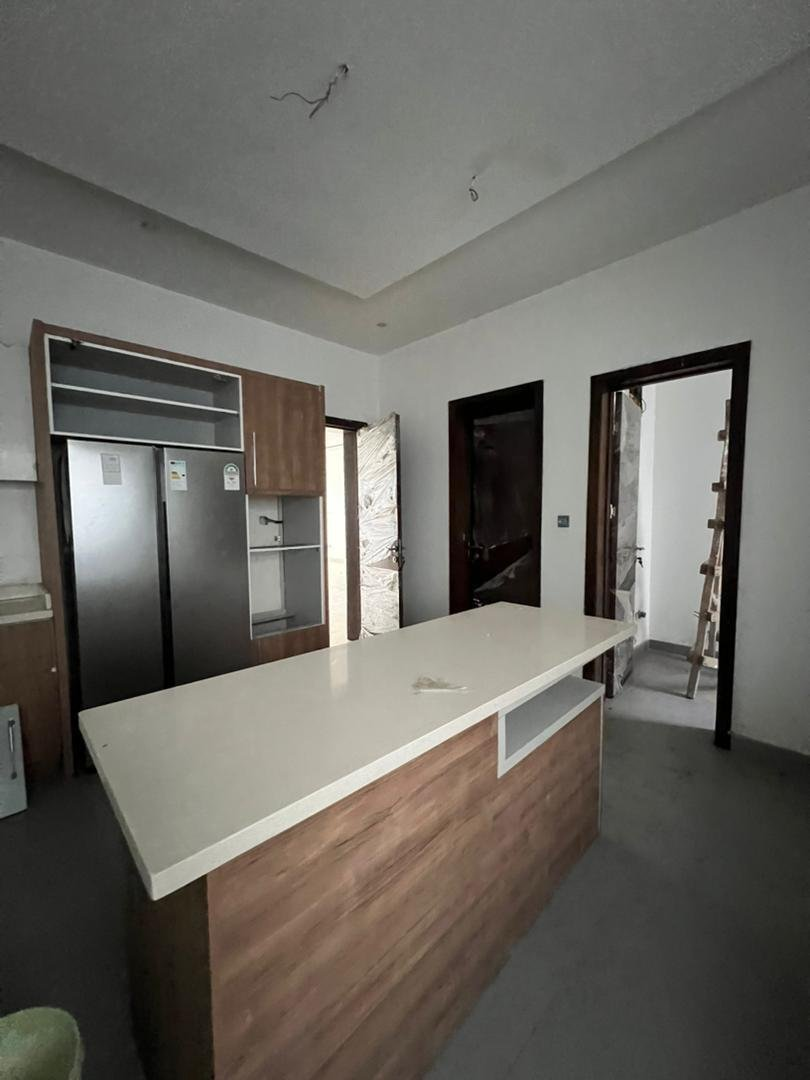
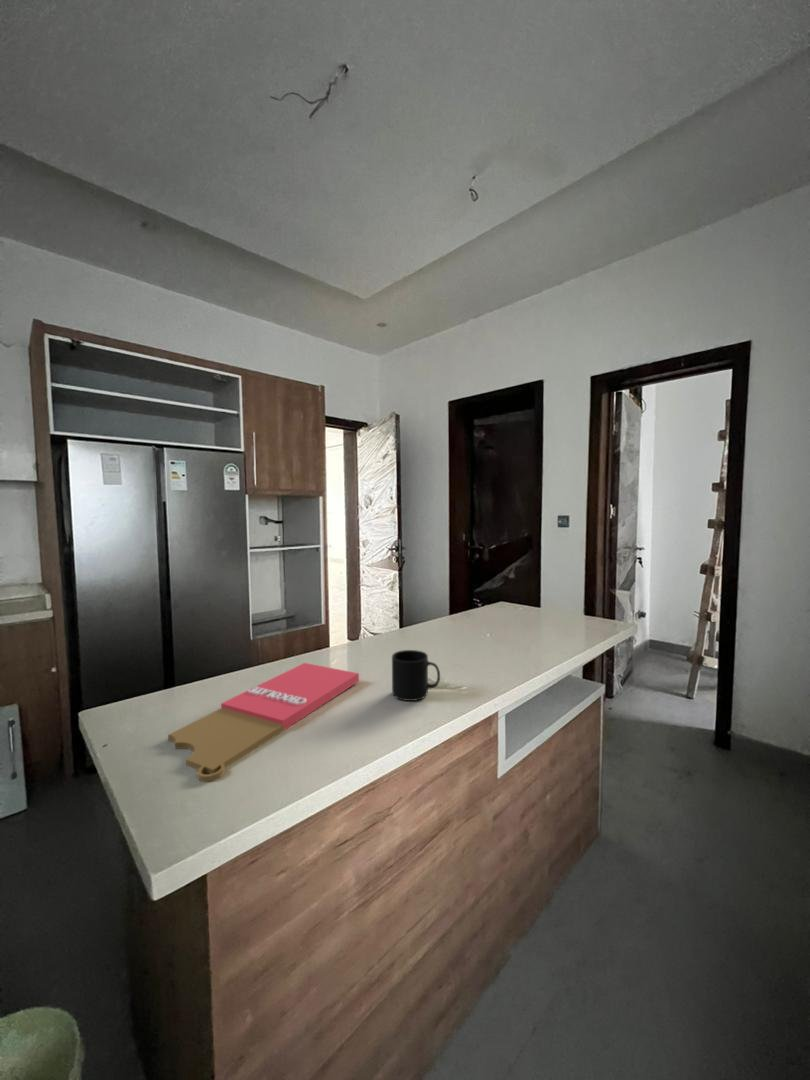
+ mug [391,649,441,702]
+ cutting board [167,662,360,783]
